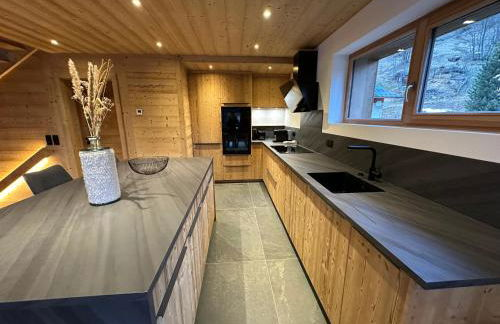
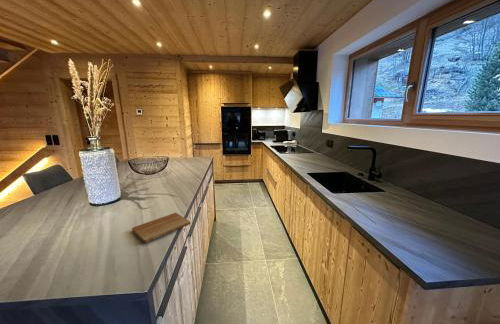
+ cutting board [131,212,192,244]
